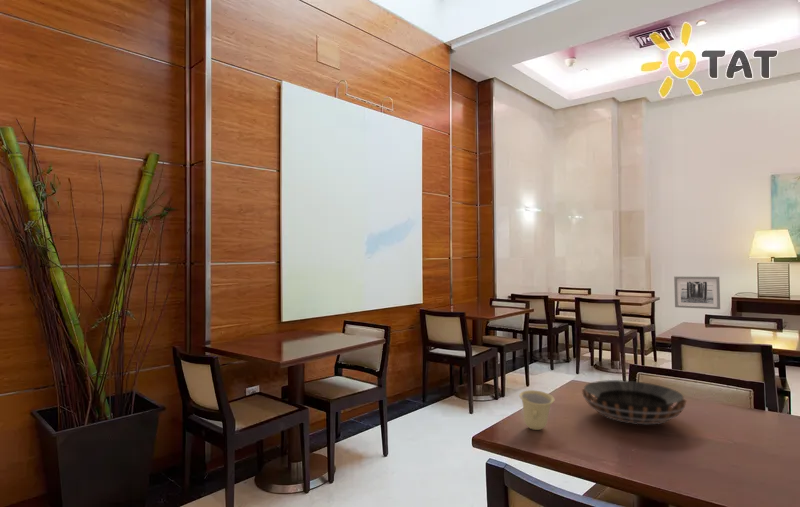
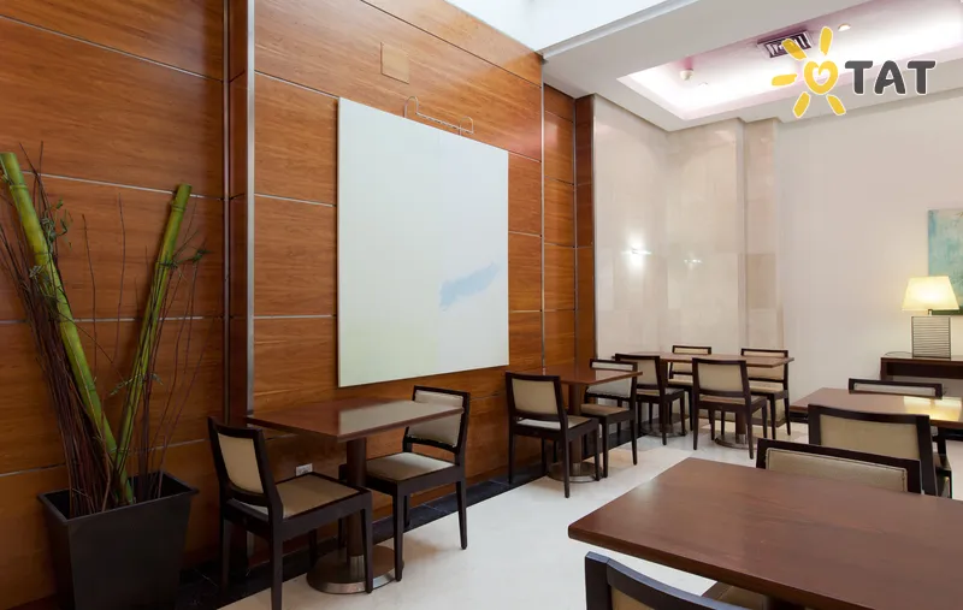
- decorative bowl [581,379,688,425]
- cup [518,389,555,431]
- wall art [673,275,721,310]
